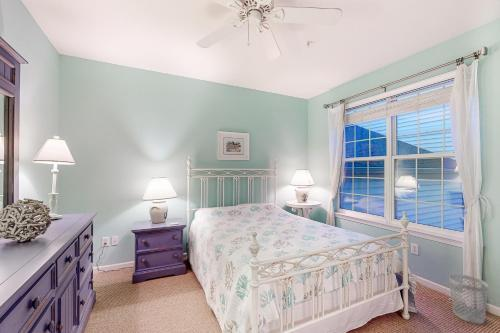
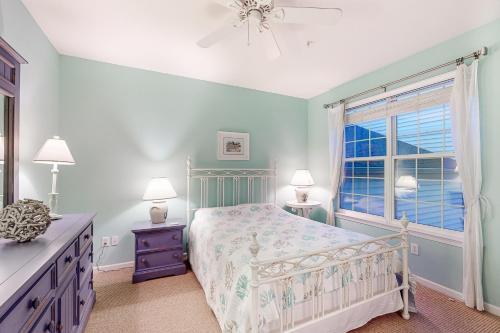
- wastebasket [448,273,490,325]
